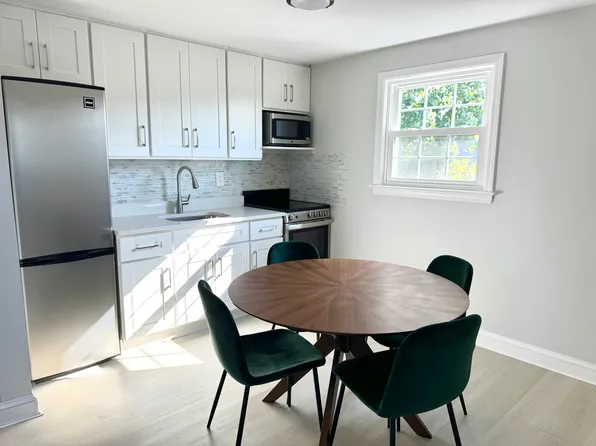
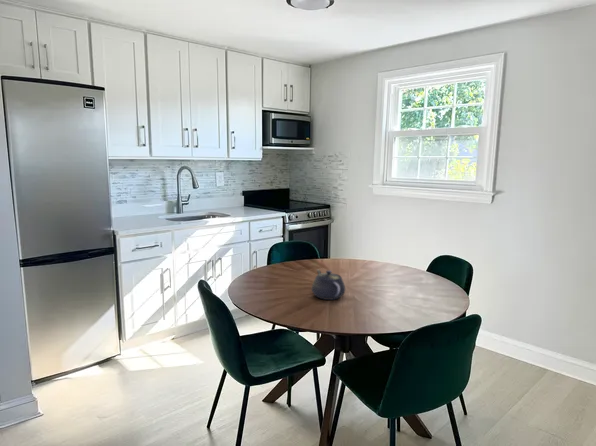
+ teapot [311,268,346,301]
